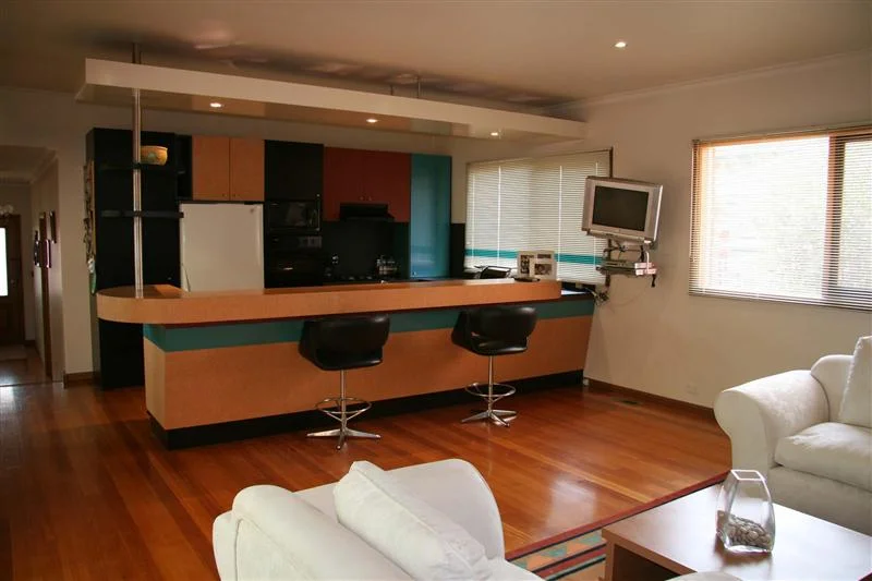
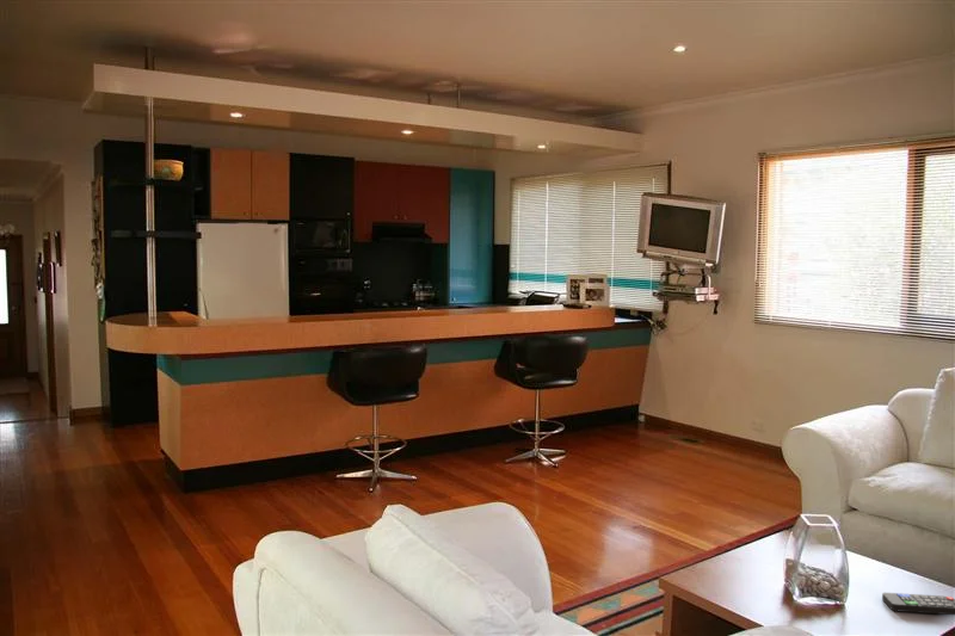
+ remote control [881,592,955,616]
